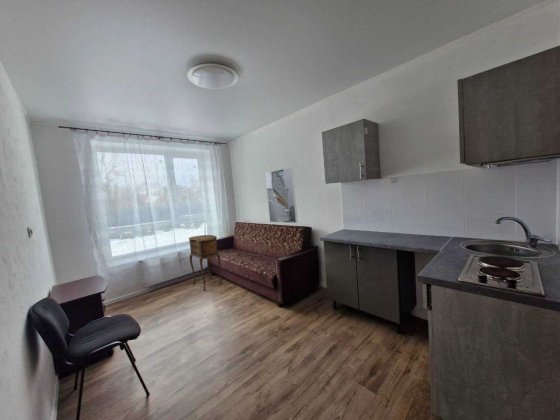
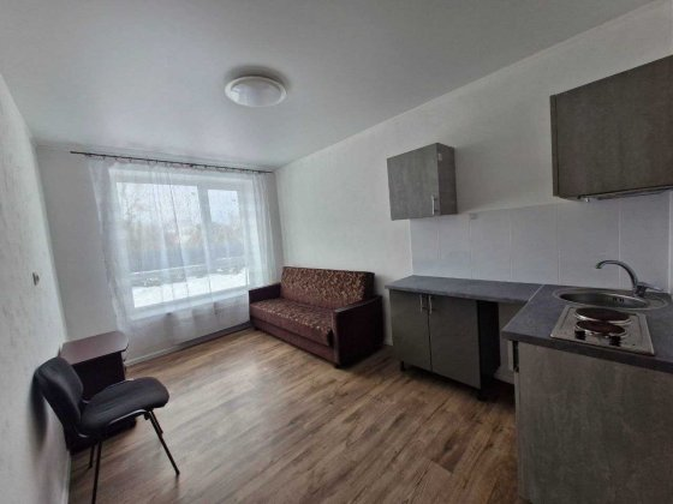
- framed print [264,166,299,224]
- side table [188,234,224,291]
